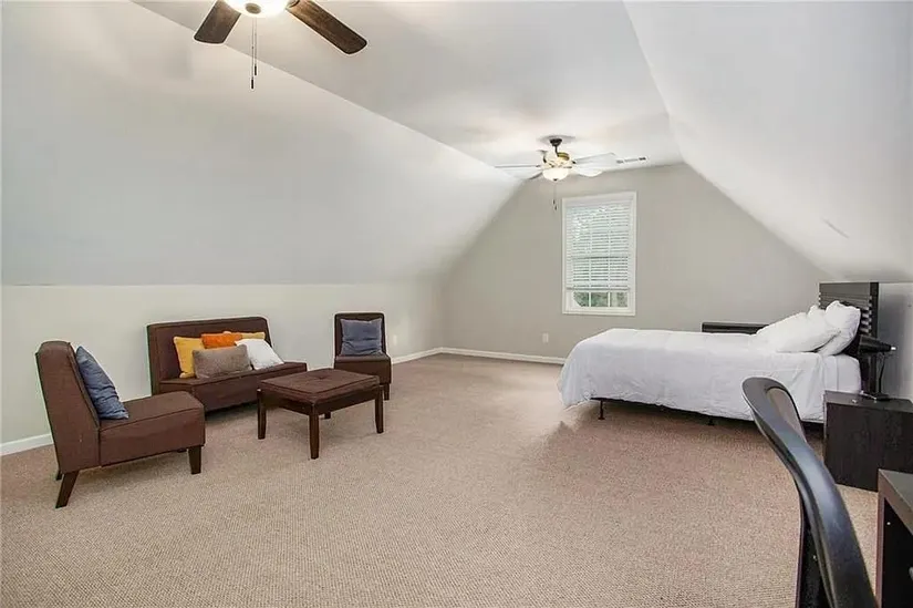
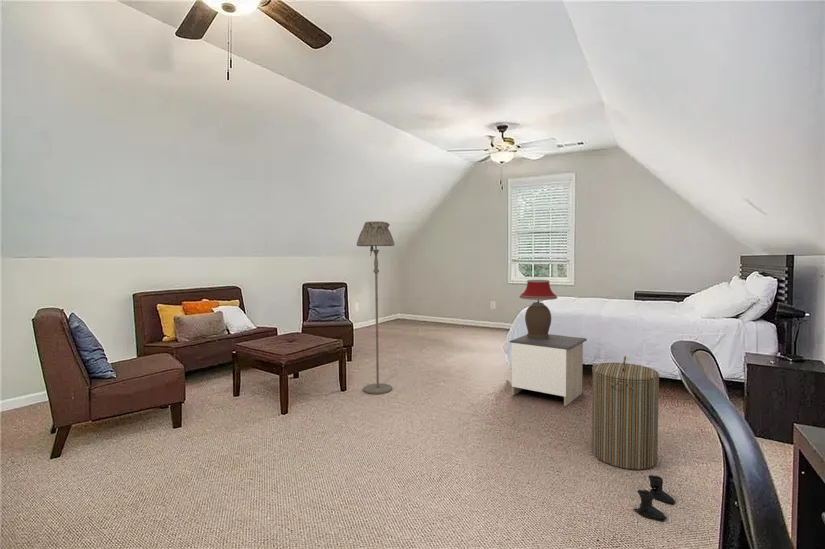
+ nightstand [509,333,588,407]
+ boots [633,474,677,522]
+ table lamp [519,279,558,339]
+ floor lamp [356,220,396,395]
+ laundry hamper [591,355,660,471]
